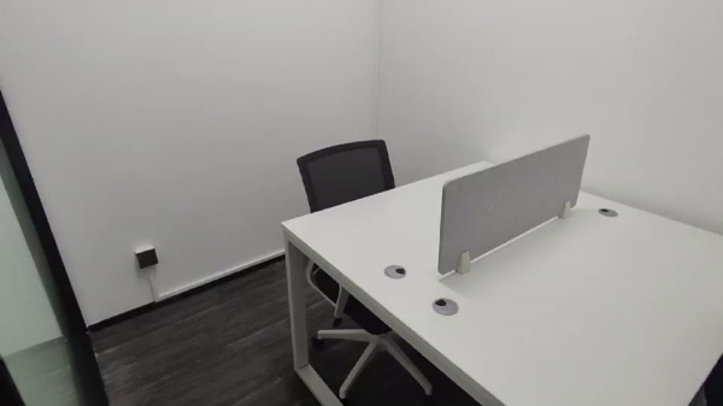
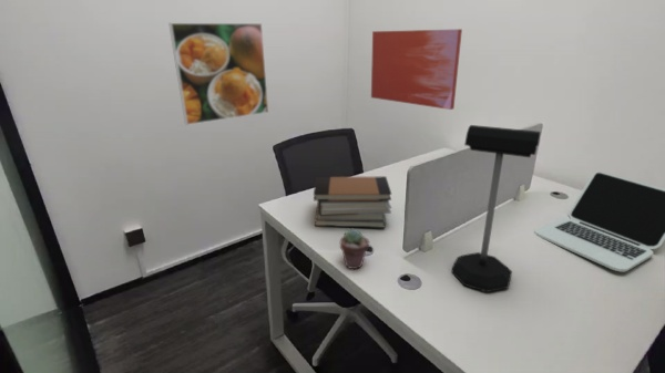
+ book stack [313,175,392,229]
+ mailbox [450,124,542,293]
+ wall art [370,28,463,111]
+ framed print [167,22,269,126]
+ laptop [533,170,665,272]
+ potted succulent [339,228,370,270]
